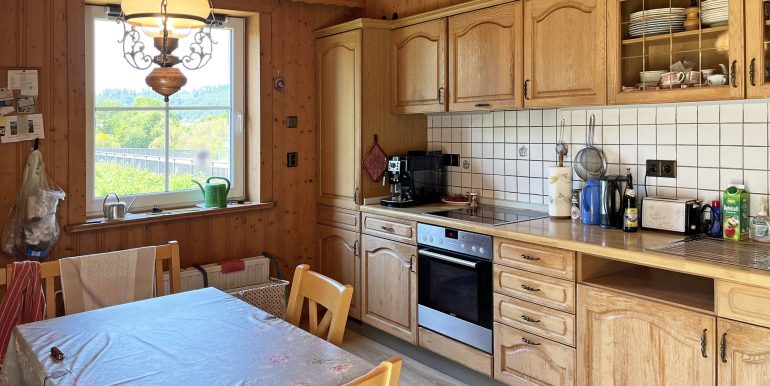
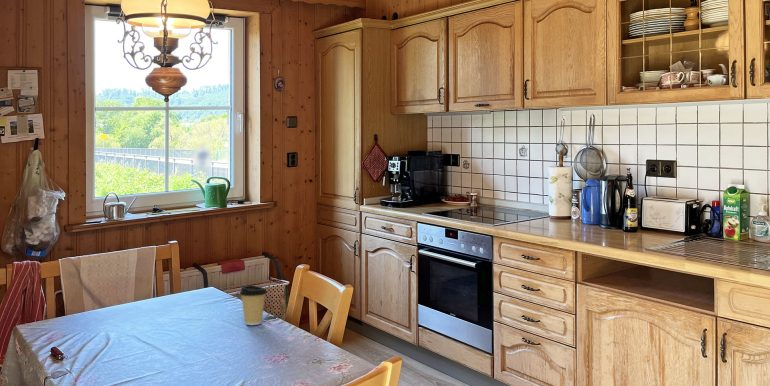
+ coffee cup [238,284,268,326]
